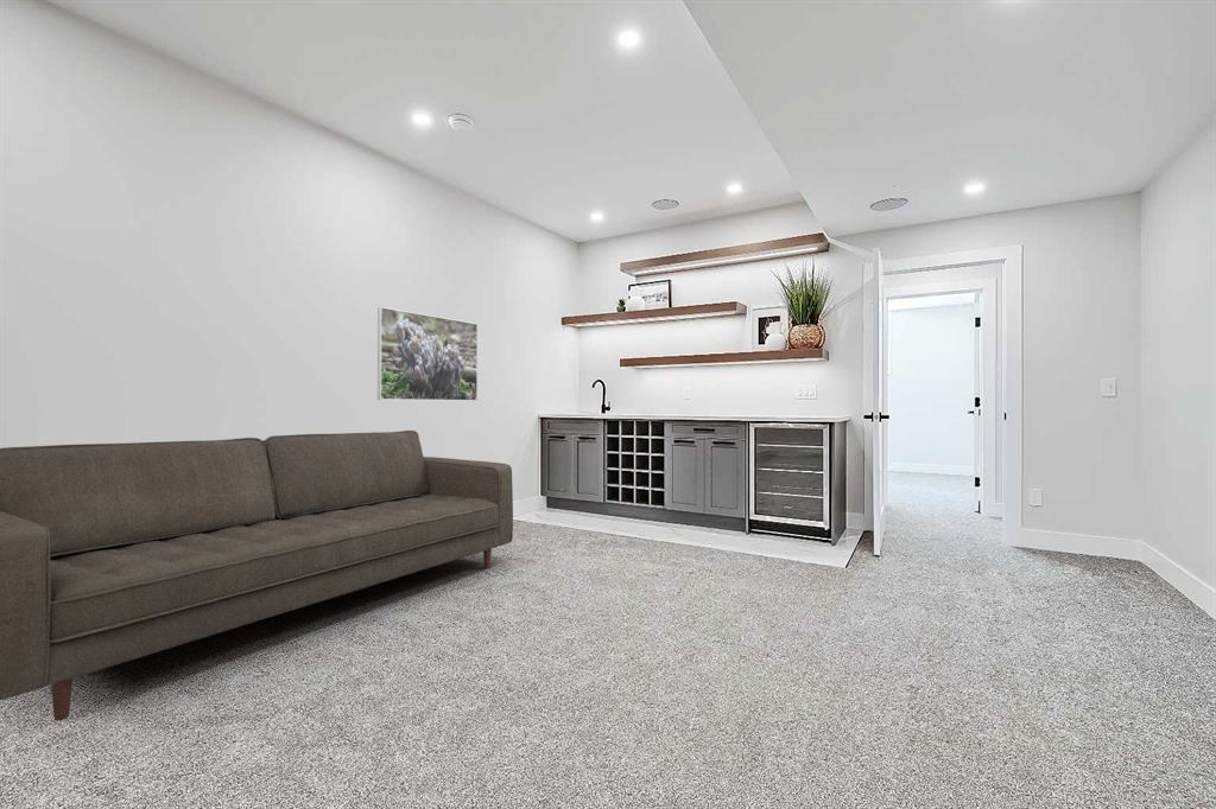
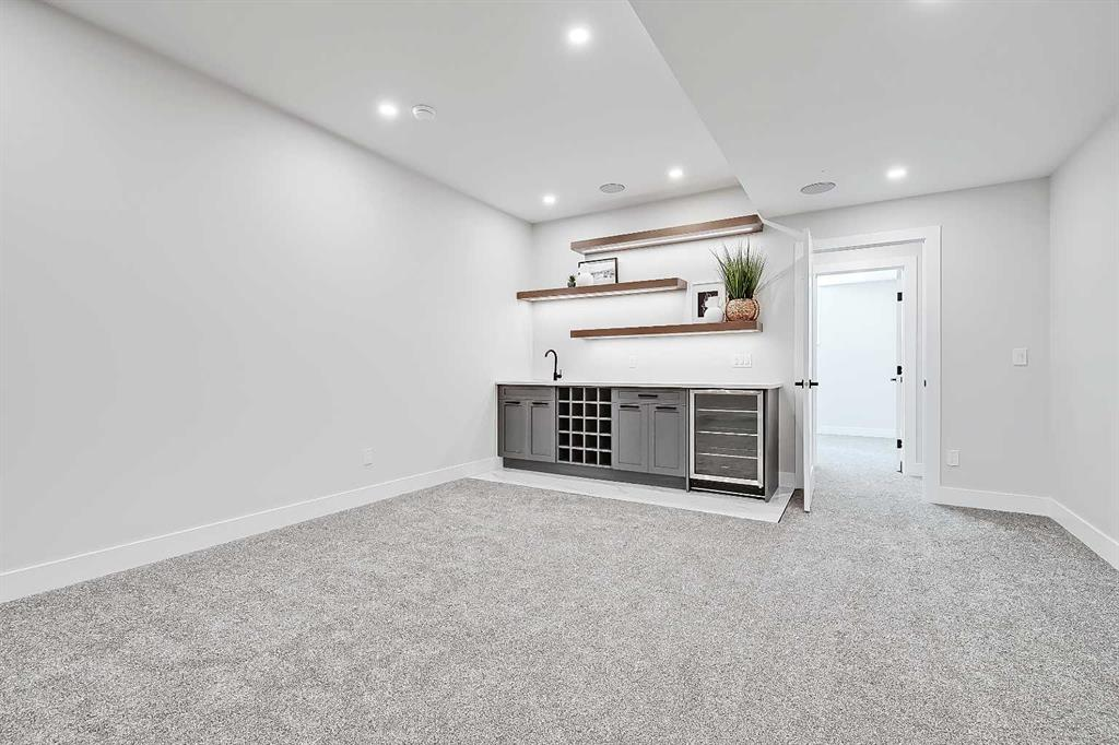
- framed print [376,306,479,402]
- sofa [0,429,514,722]
